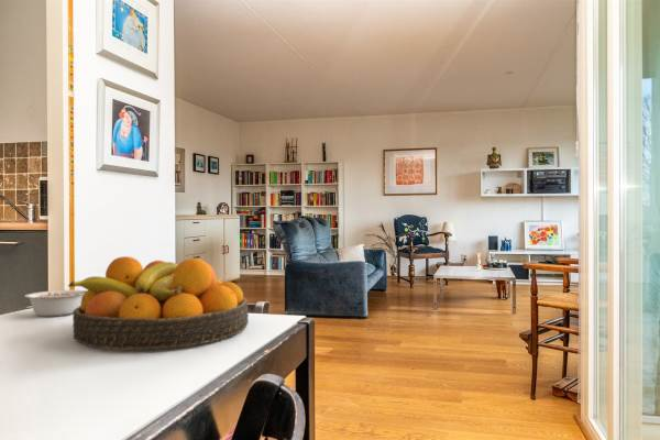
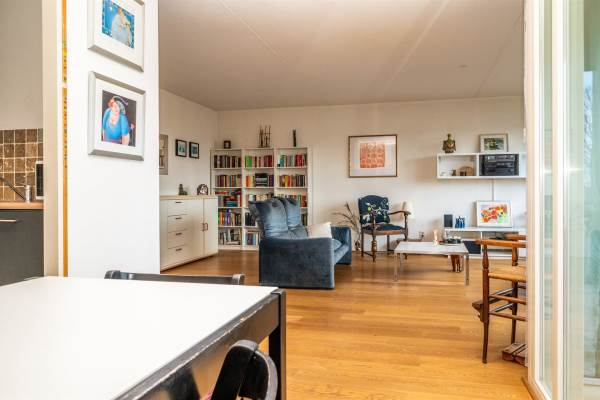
- fruit bowl [67,255,250,351]
- legume [23,289,87,317]
